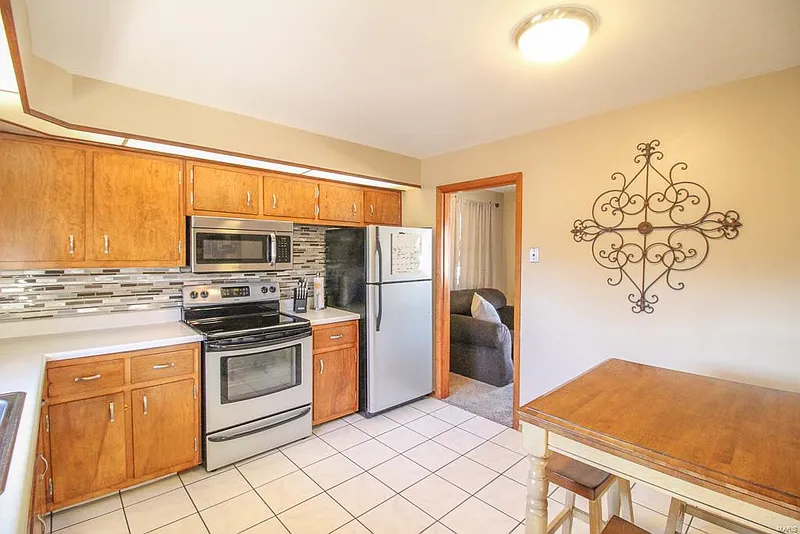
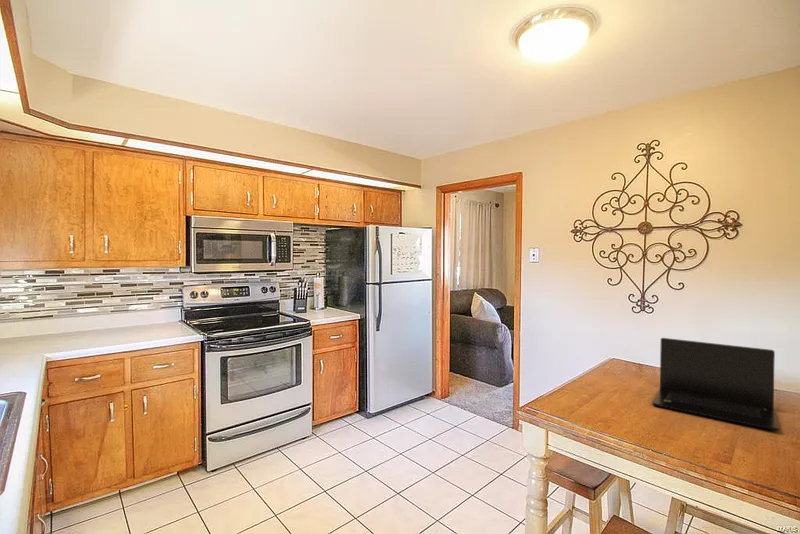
+ laptop [651,337,781,432]
